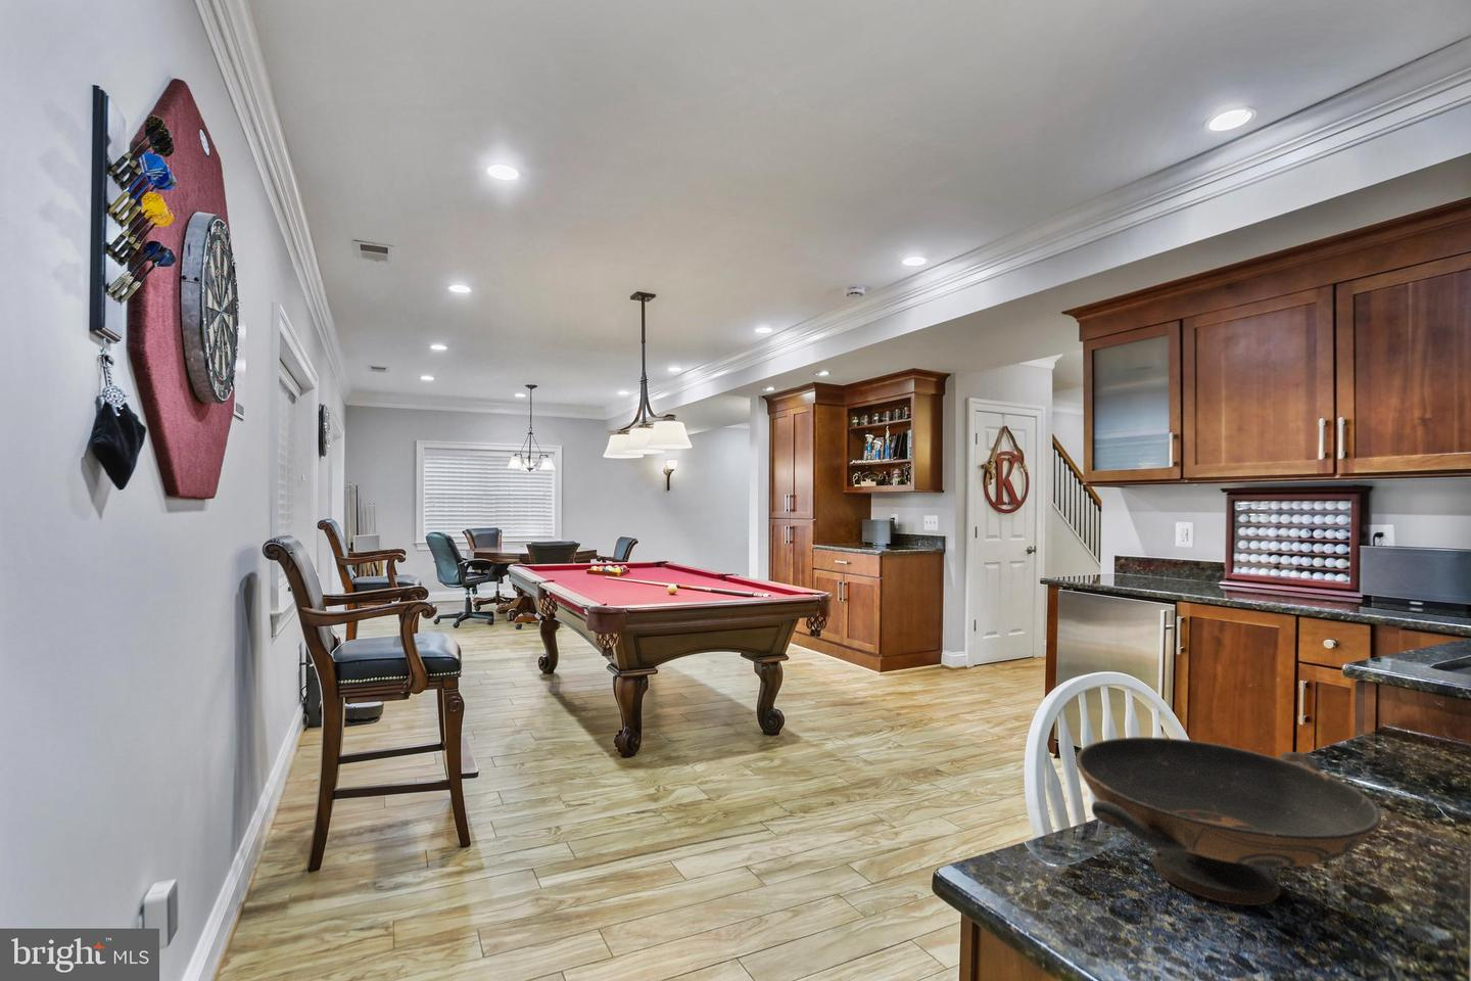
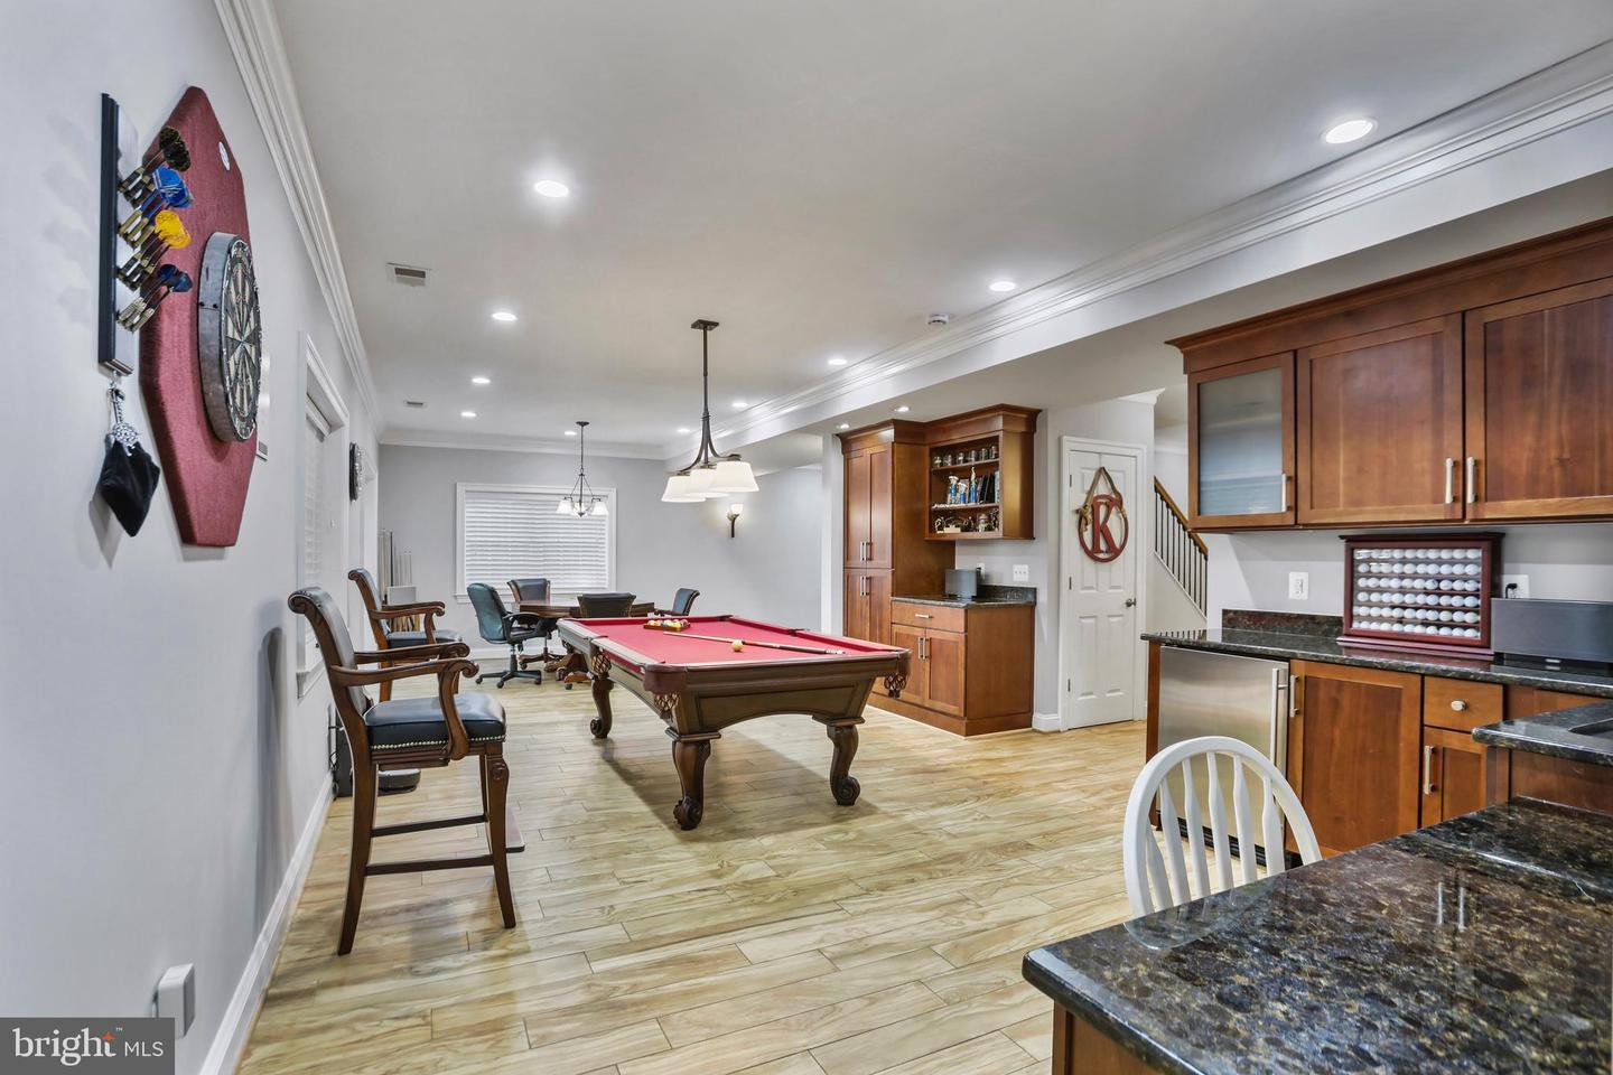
- decorative bowl [1075,736,1382,907]
